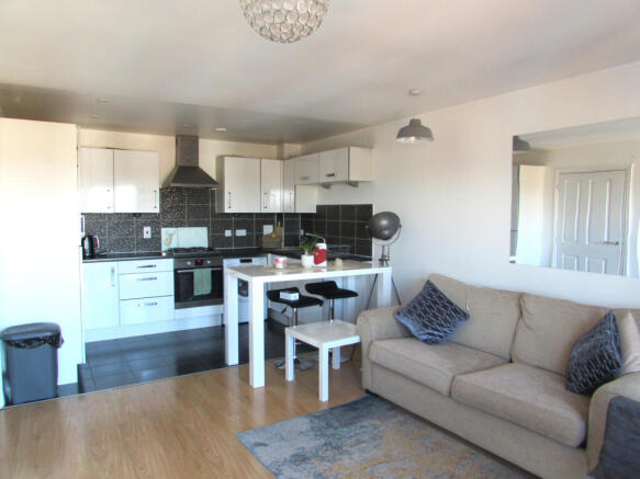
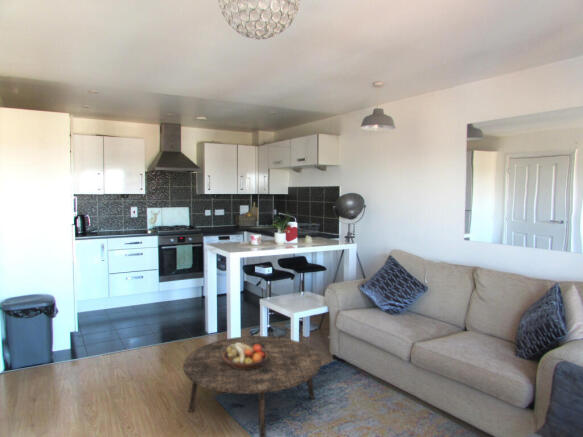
+ fruit bowl [223,343,268,369]
+ coffee table [182,335,322,437]
